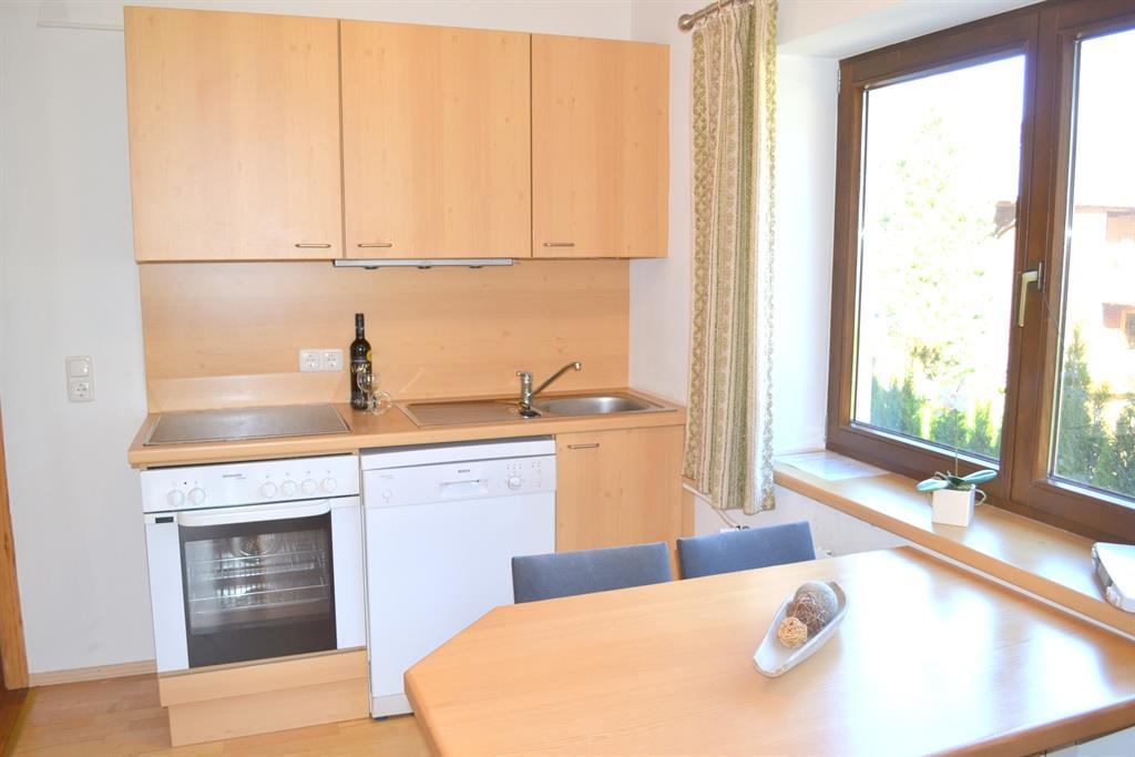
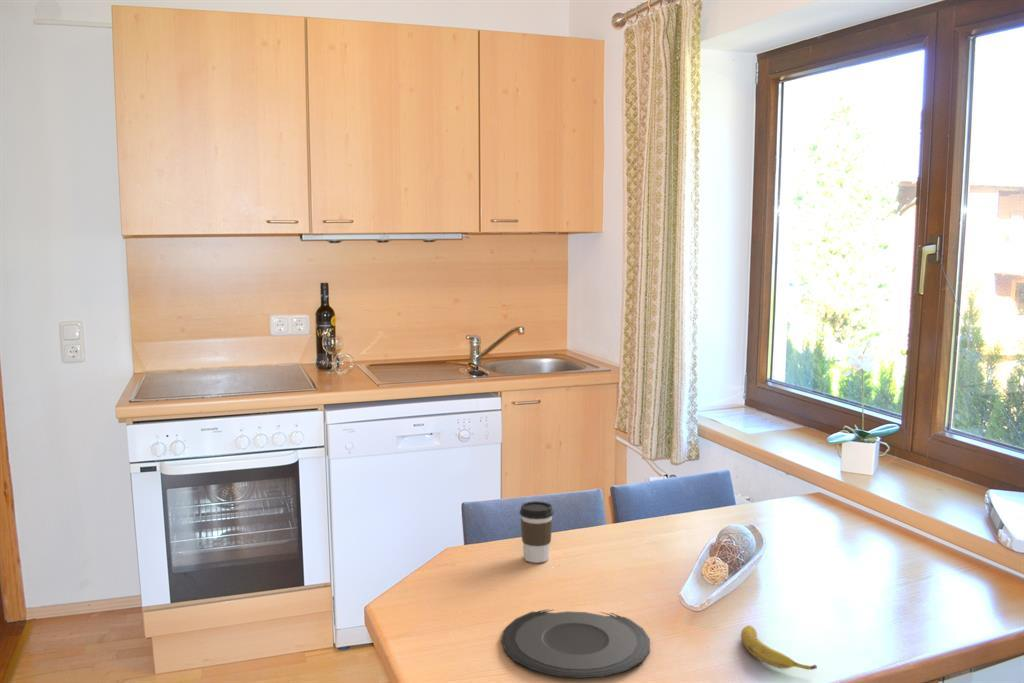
+ plate [500,608,651,680]
+ coffee cup [519,500,555,564]
+ banana [740,624,818,671]
